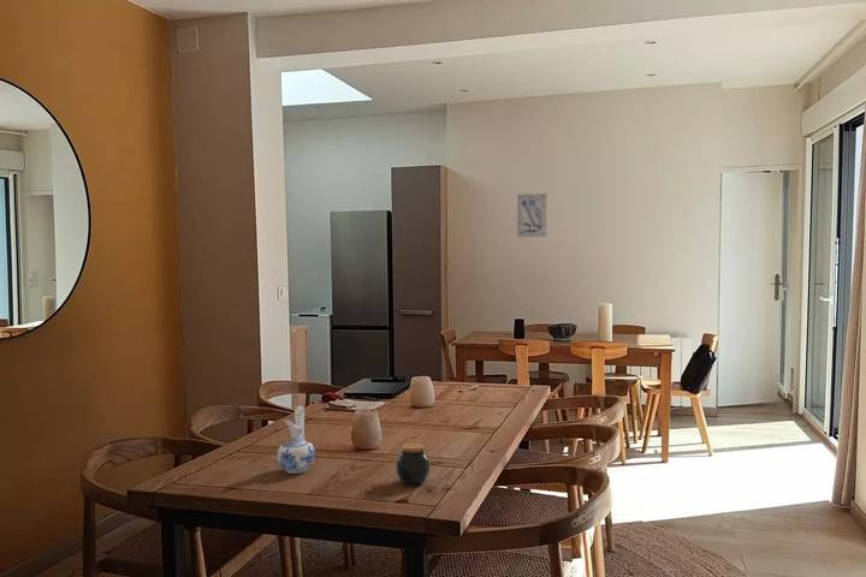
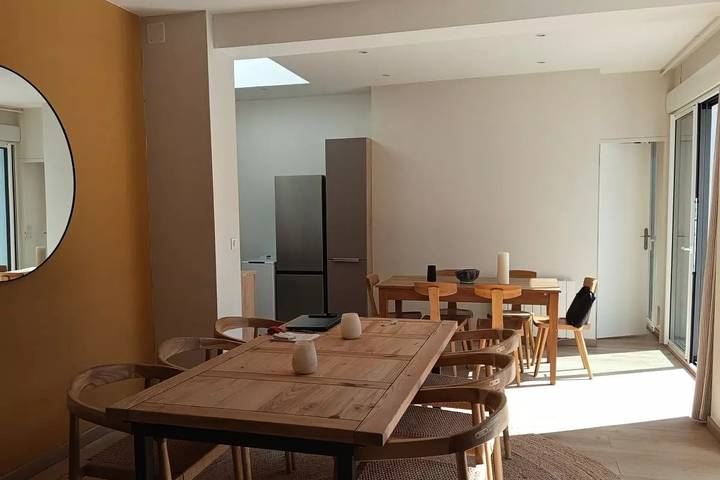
- wall art [516,192,547,238]
- ceramic pitcher [275,405,316,475]
- jar [395,441,432,487]
